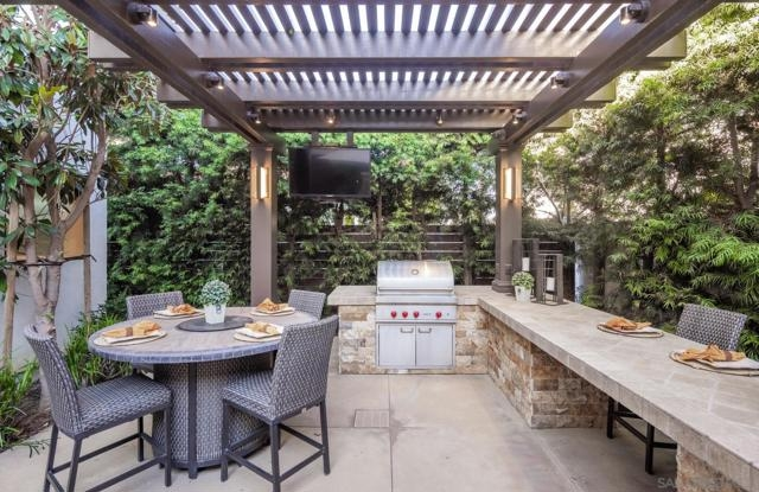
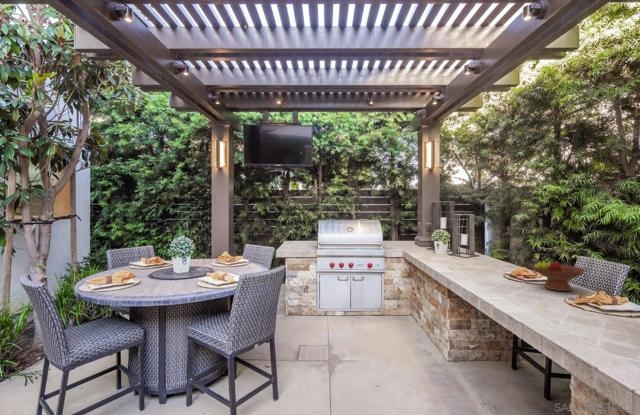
+ fruit bowl [530,258,587,292]
